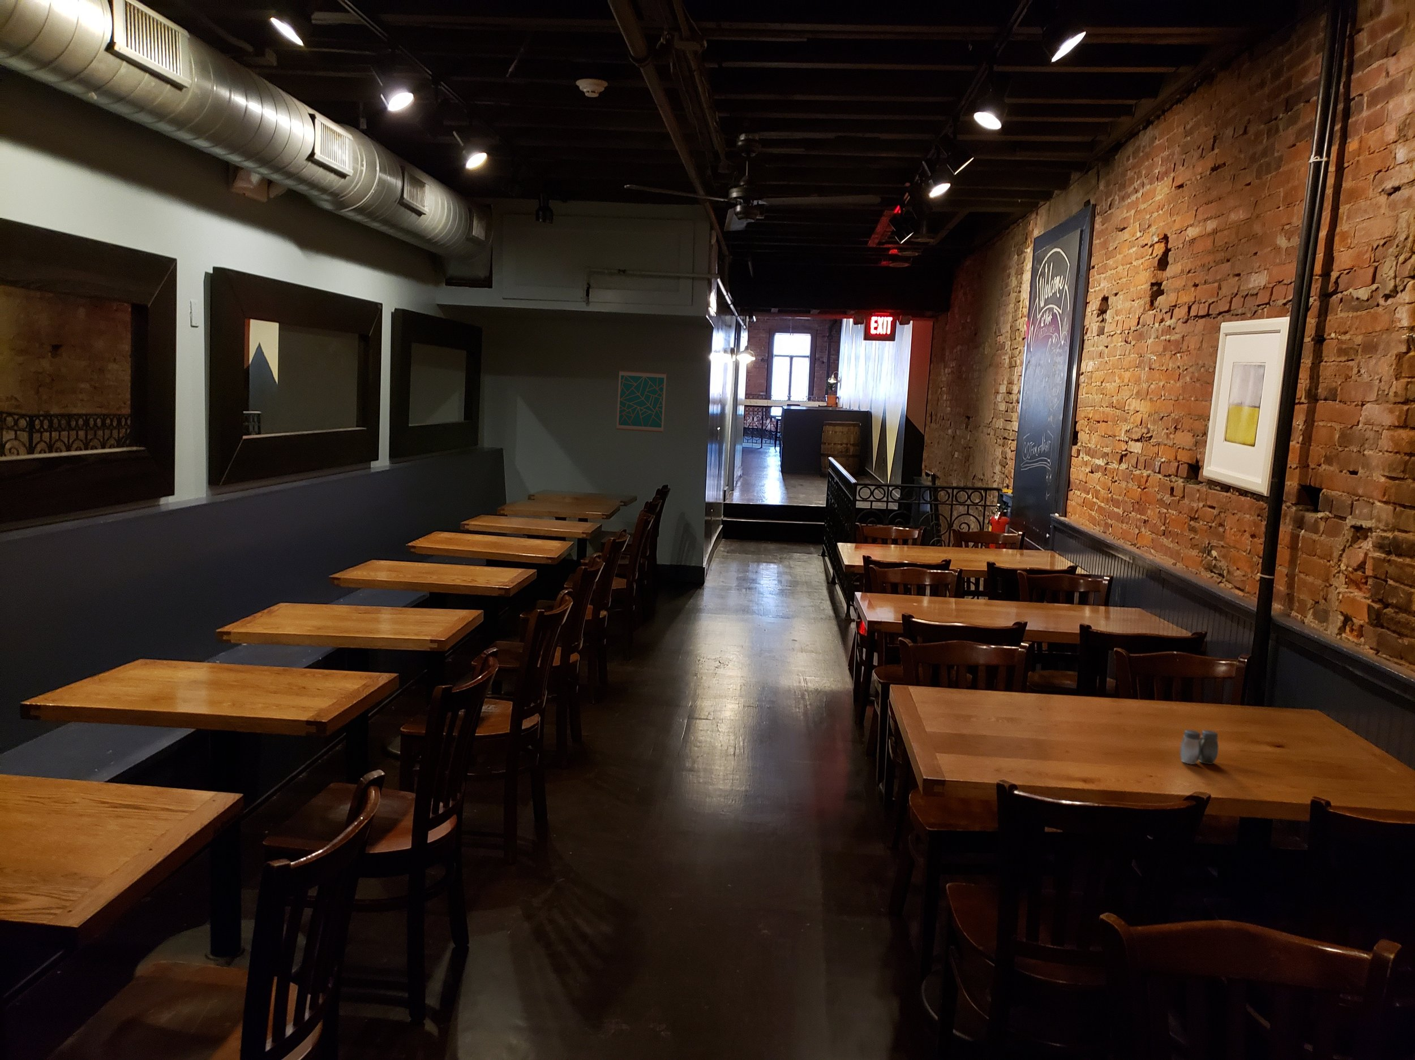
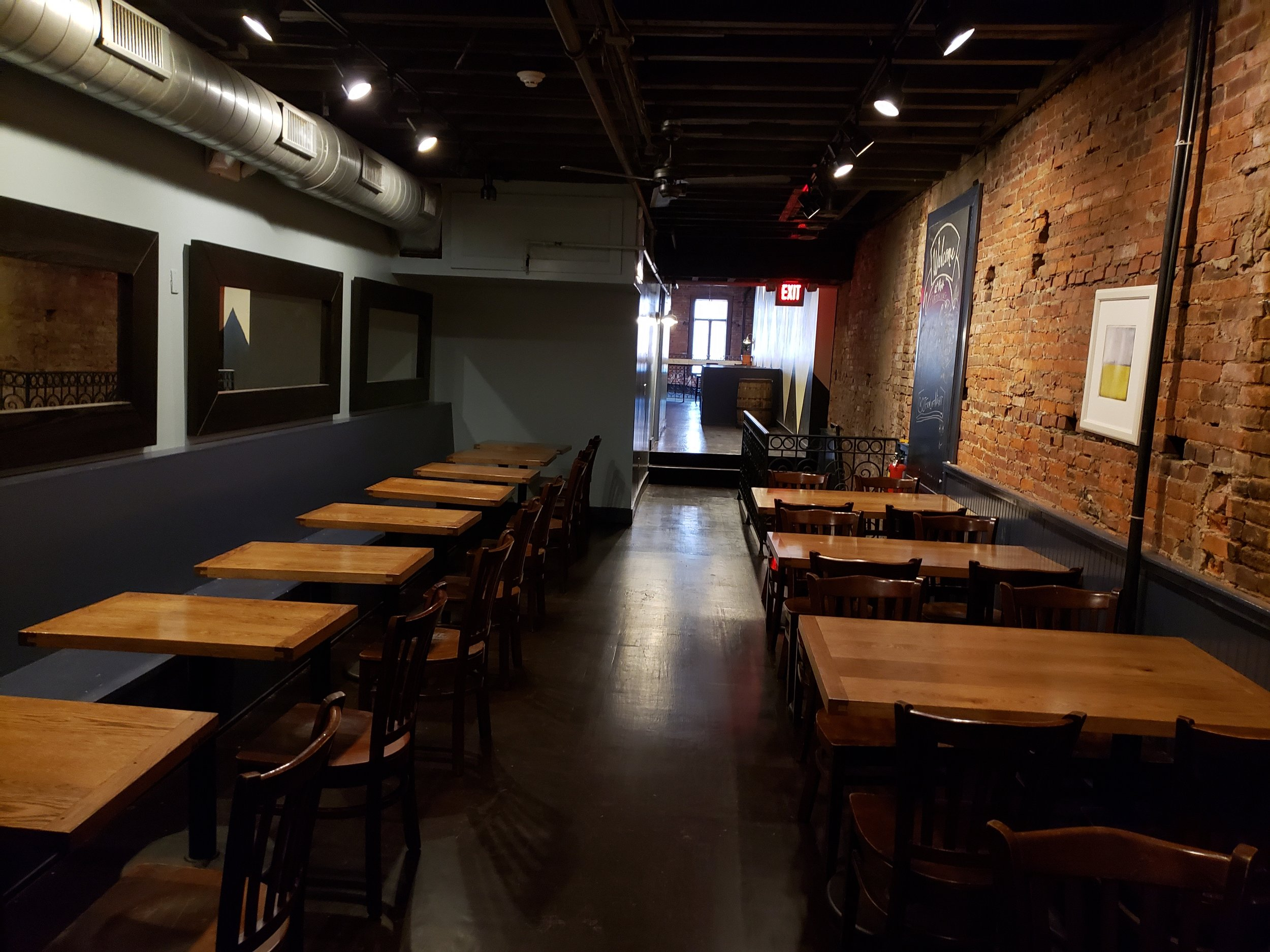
- salt and pepper shaker [1180,729,1219,765]
- wall art [616,370,666,433]
